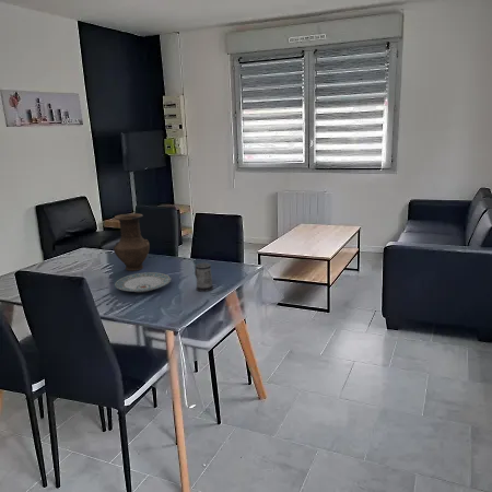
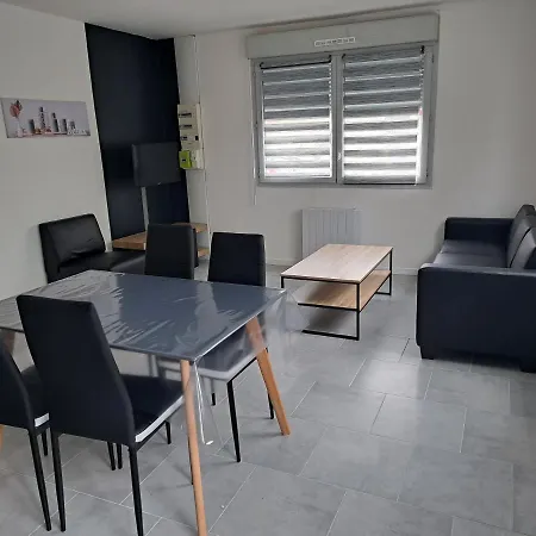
- plate [114,271,172,293]
- mug [194,262,214,293]
- vase [113,213,151,272]
